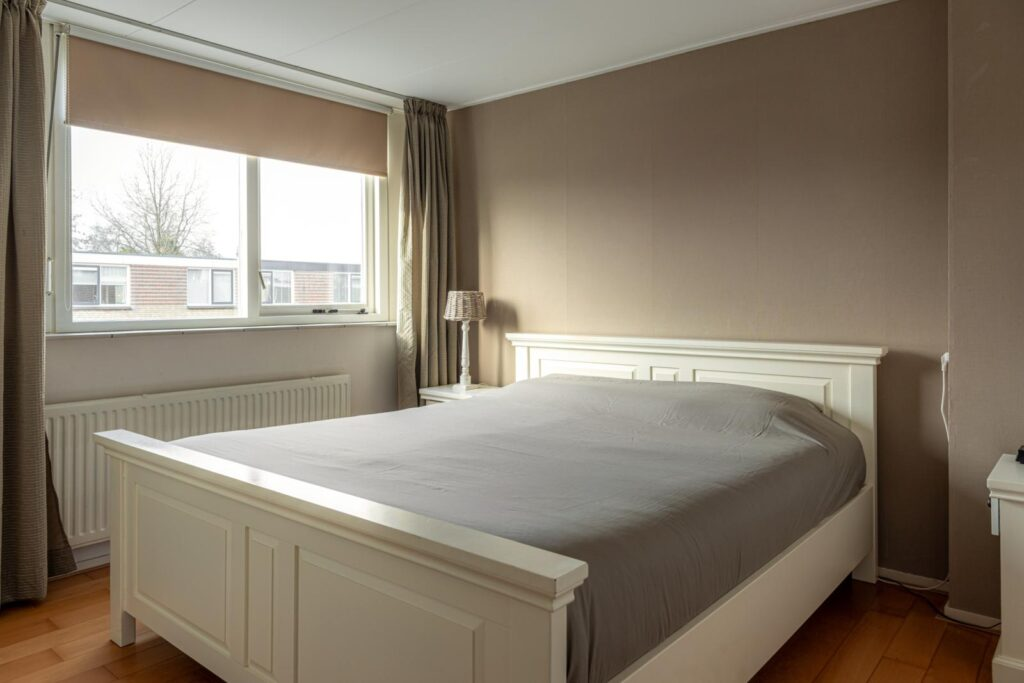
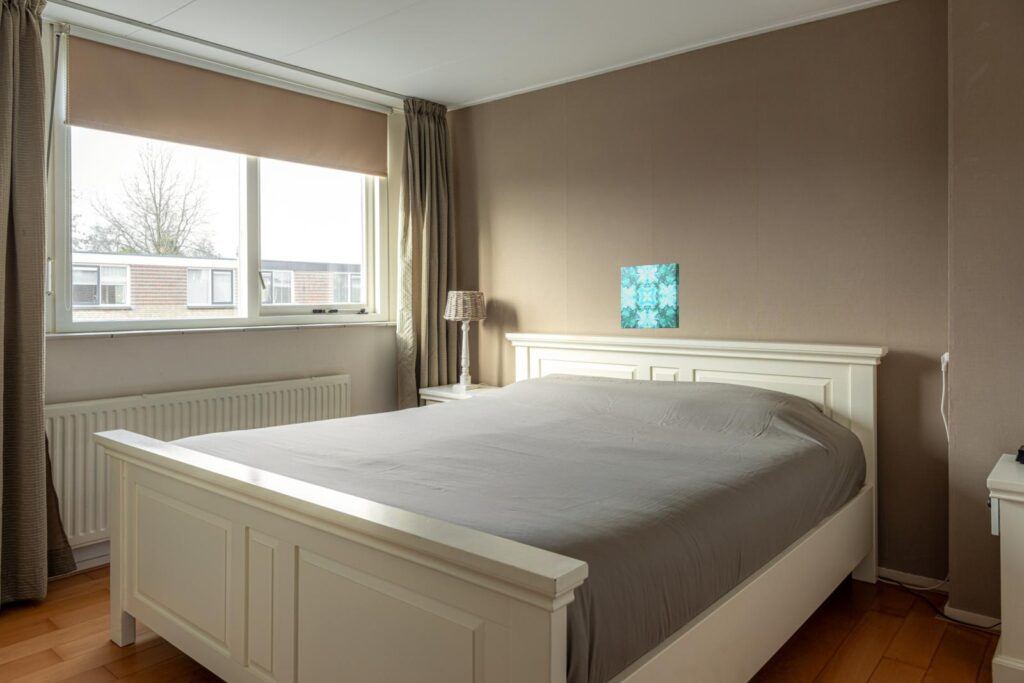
+ wall art [620,262,680,329]
